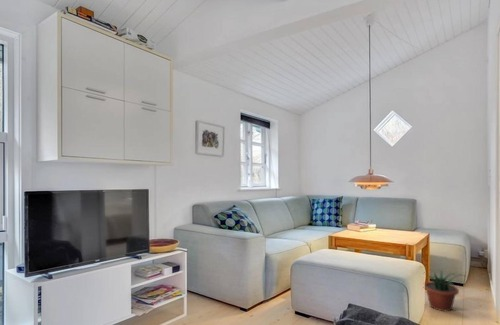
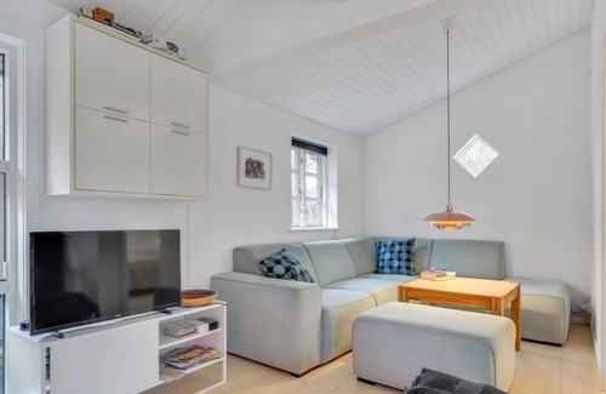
- potted plant [424,269,468,312]
